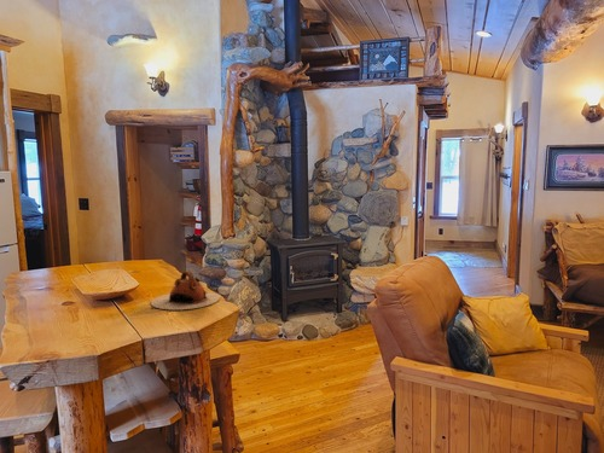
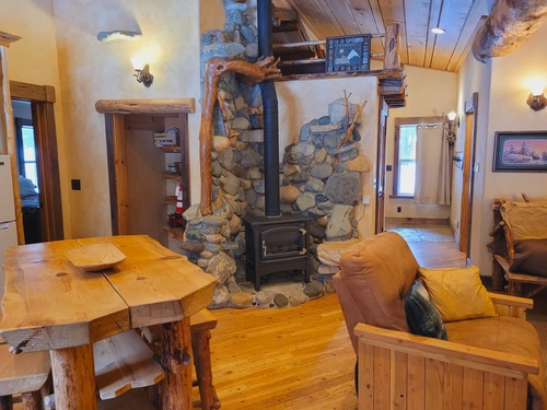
- teapot [150,269,220,310]
